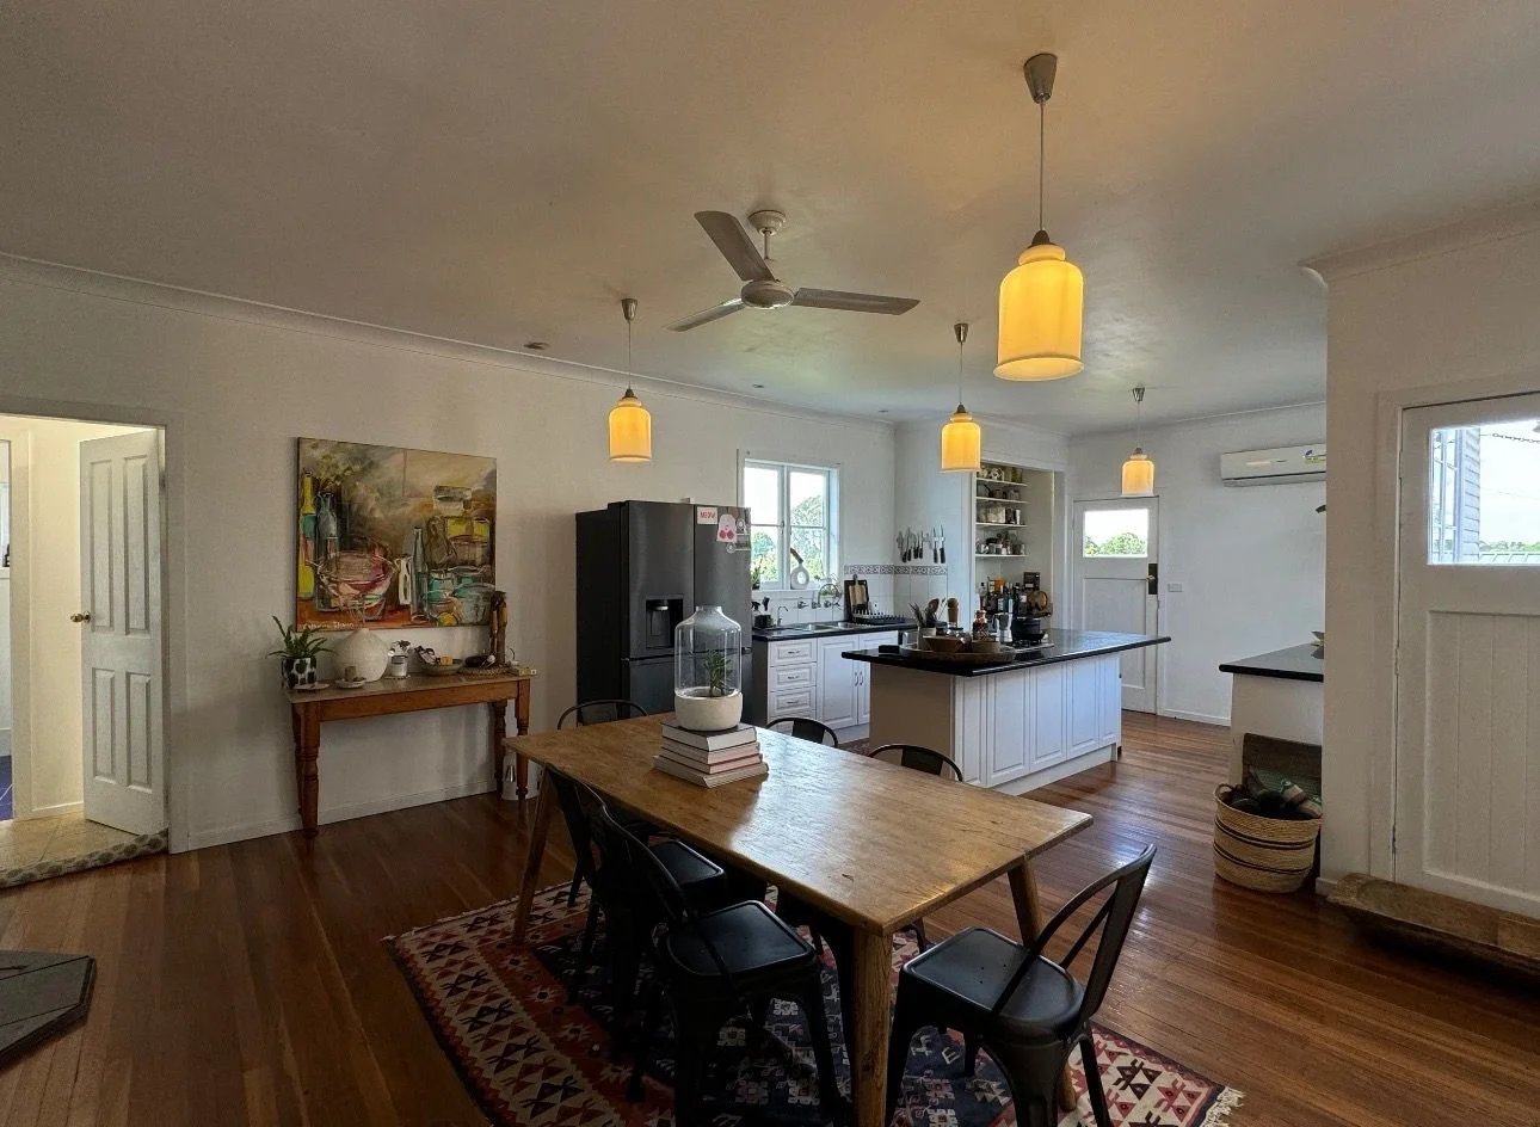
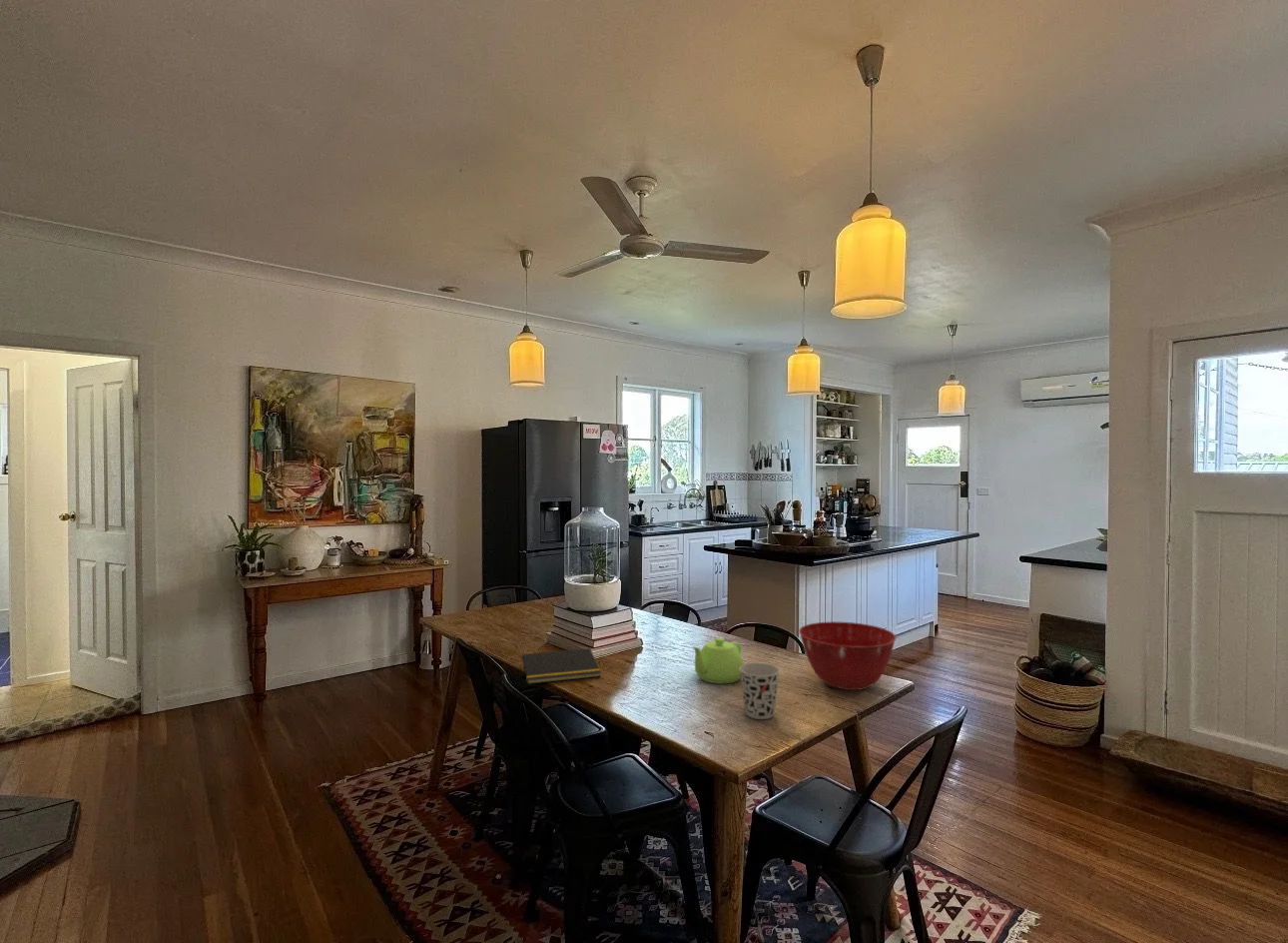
+ teapot [691,636,745,684]
+ notepad [519,647,602,685]
+ cup [739,662,781,720]
+ mixing bowl [798,620,898,691]
